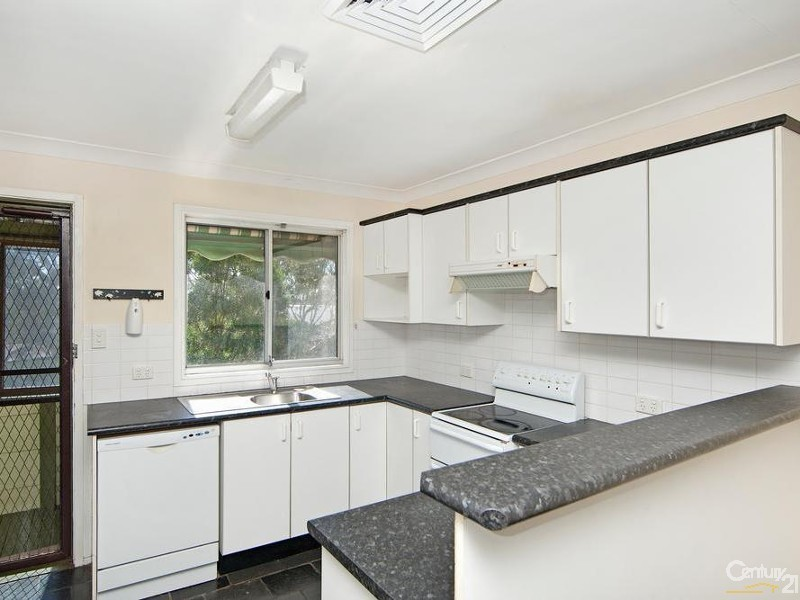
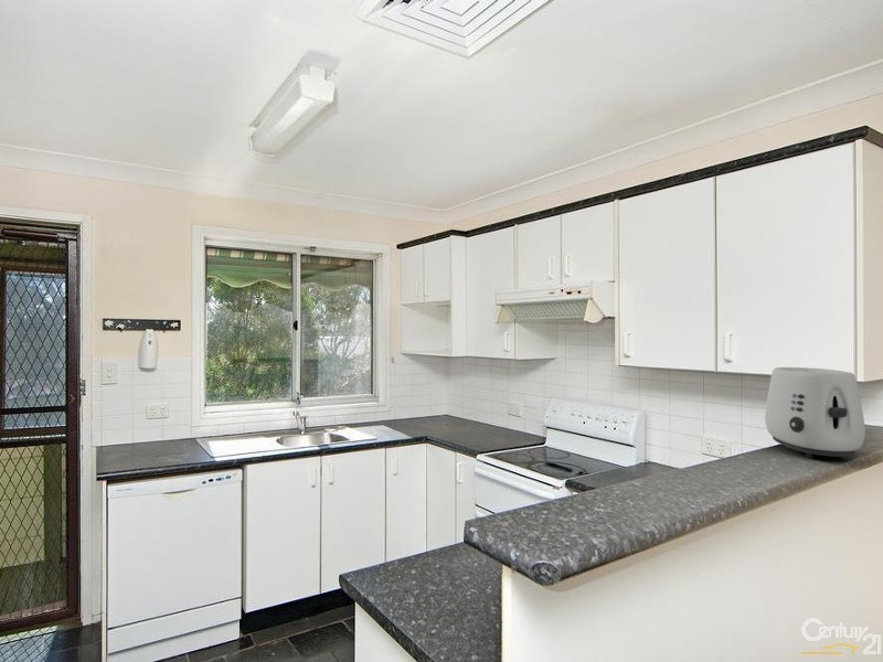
+ toaster [764,366,866,460]
